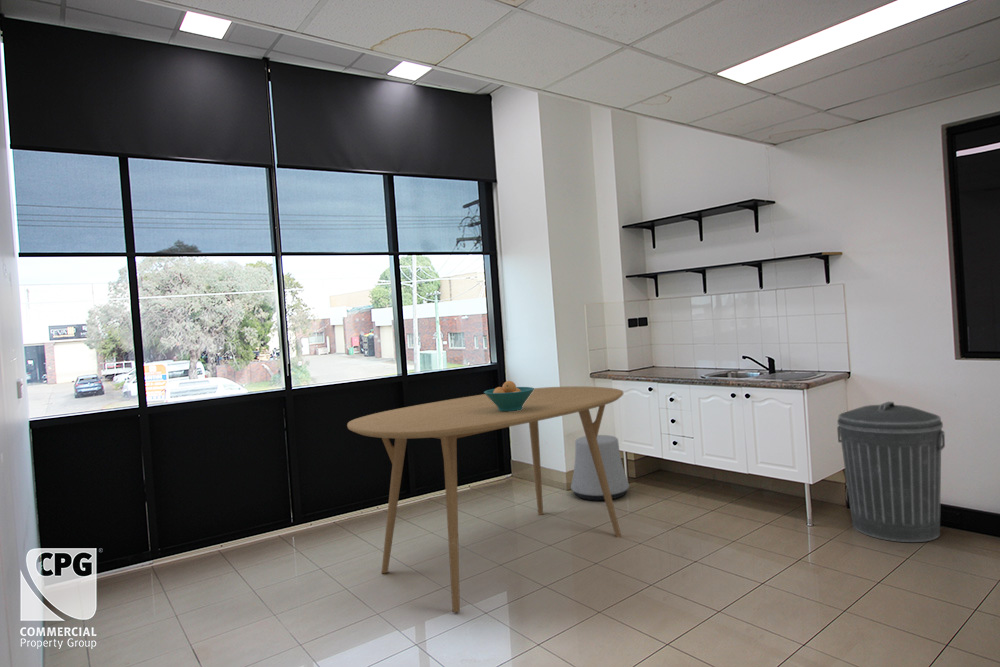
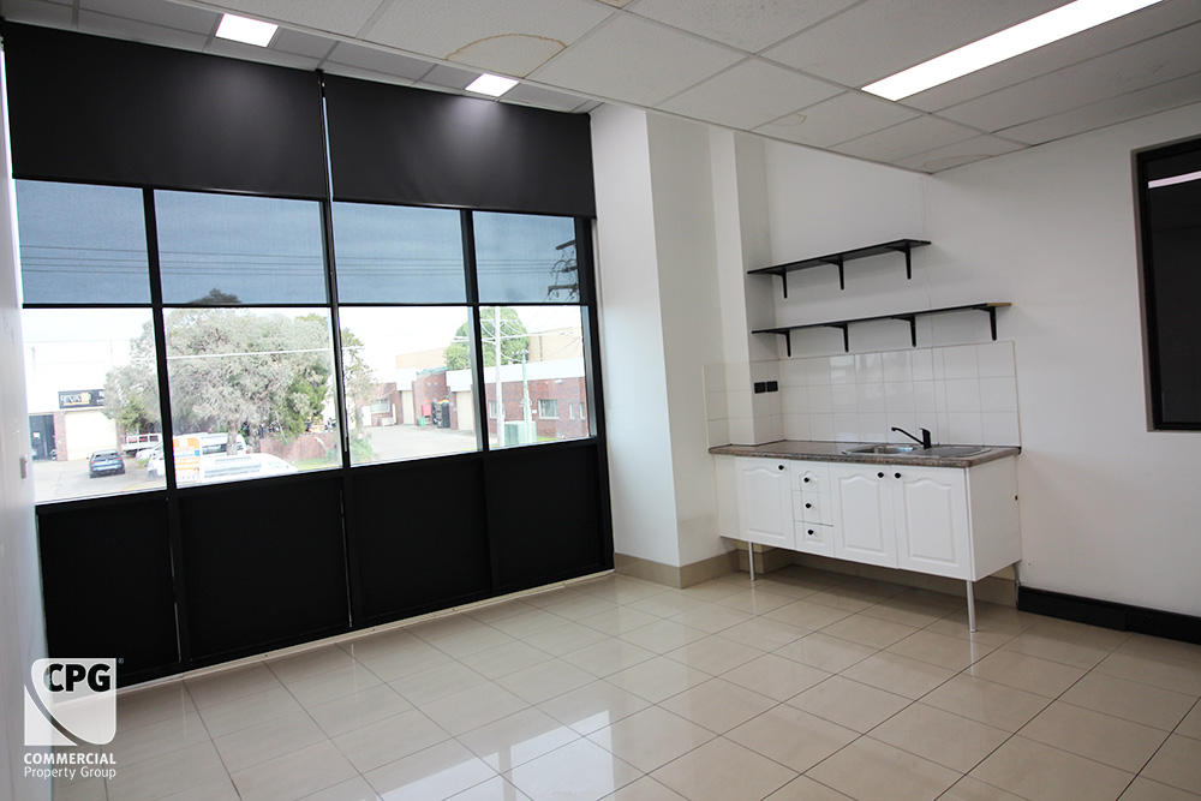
- dining table [346,385,624,613]
- fruit bowl [483,380,535,411]
- trash can [836,401,946,543]
- stool [570,434,630,501]
